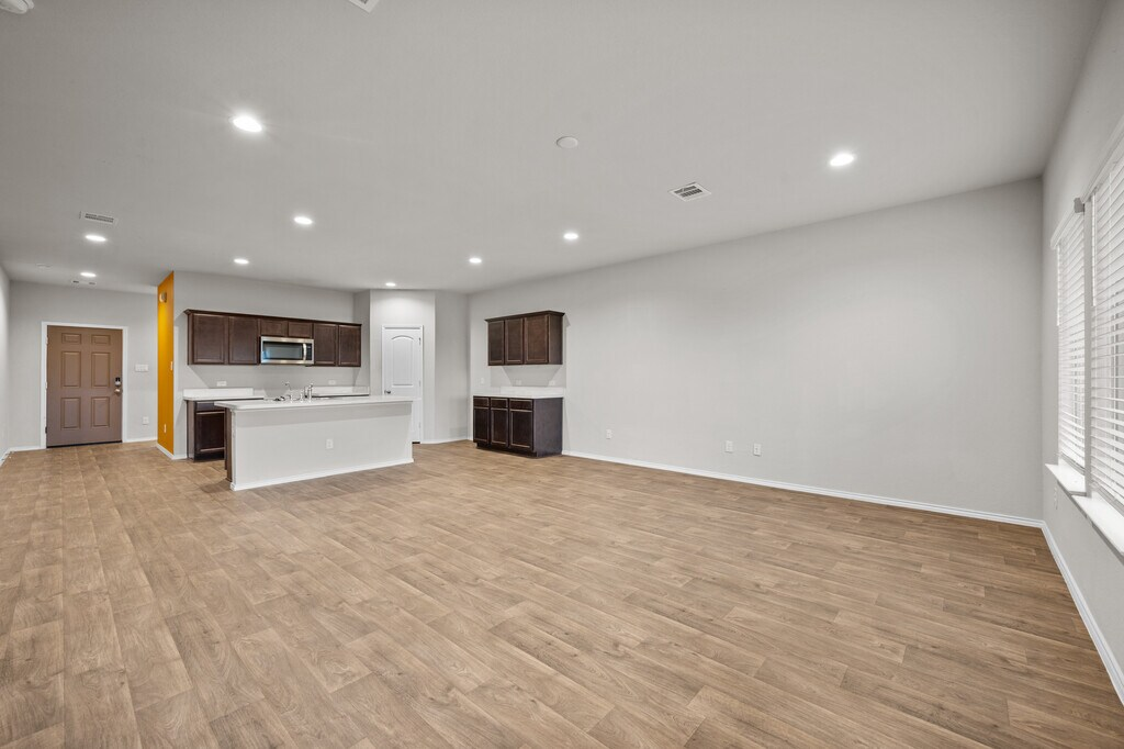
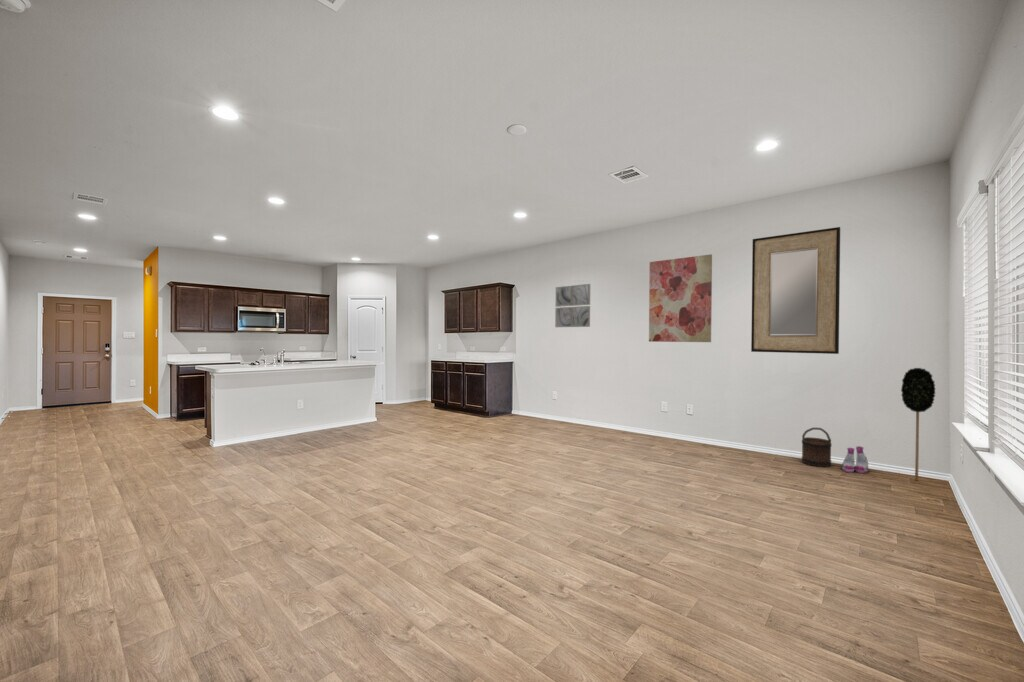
+ wall art [554,283,591,328]
+ bucket [801,426,833,468]
+ wall art [648,253,713,343]
+ boots [841,445,870,474]
+ home mirror [750,226,841,355]
+ decorative plant [900,367,936,482]
